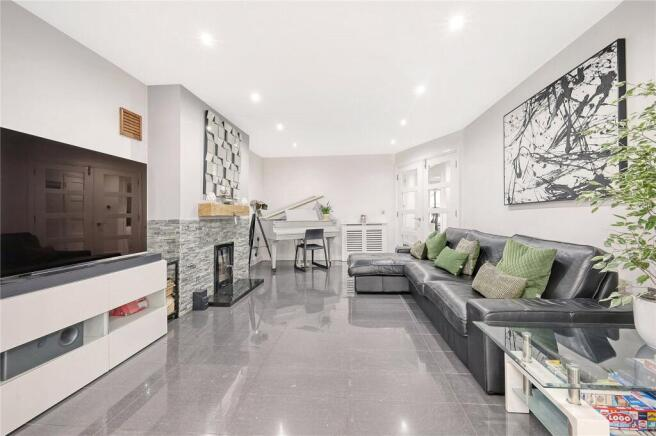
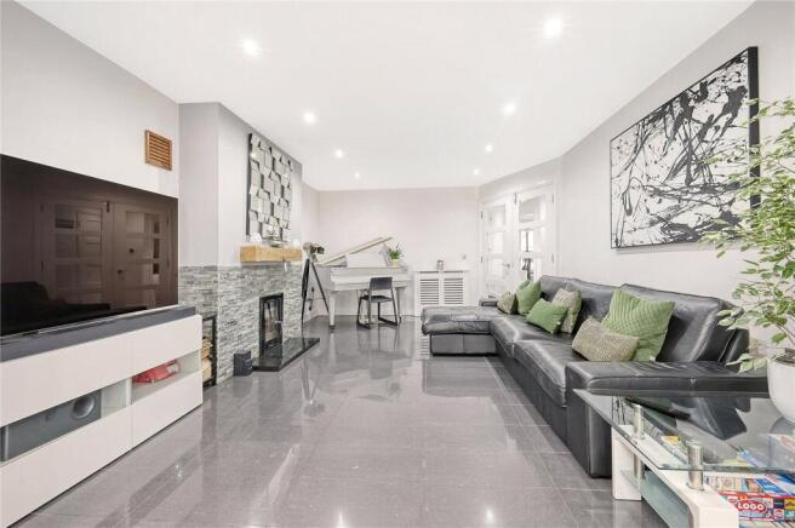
+ remote control [623,395,692,420]
